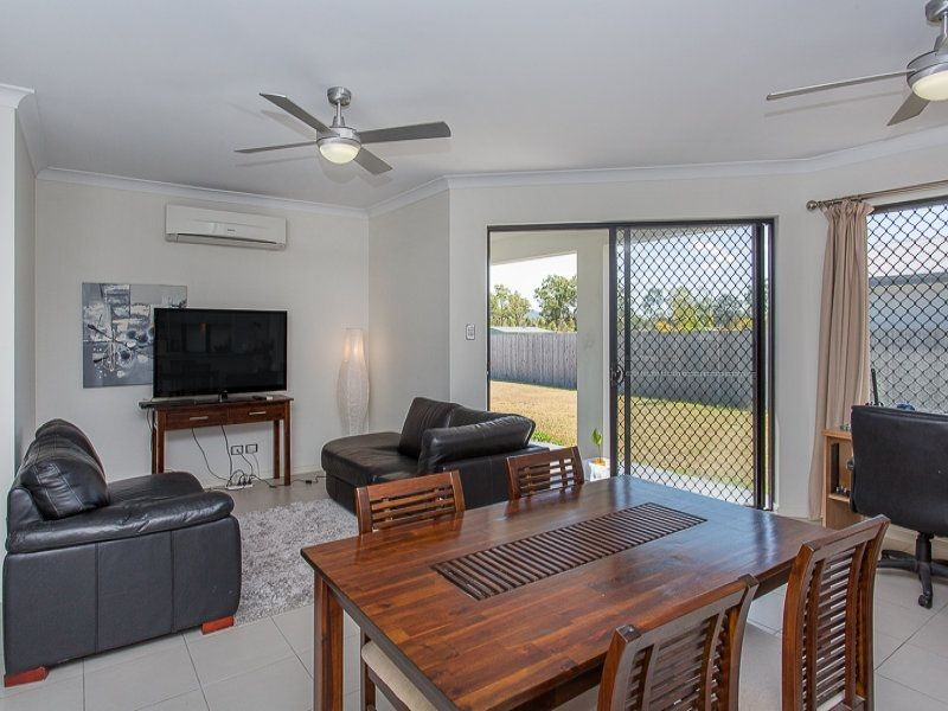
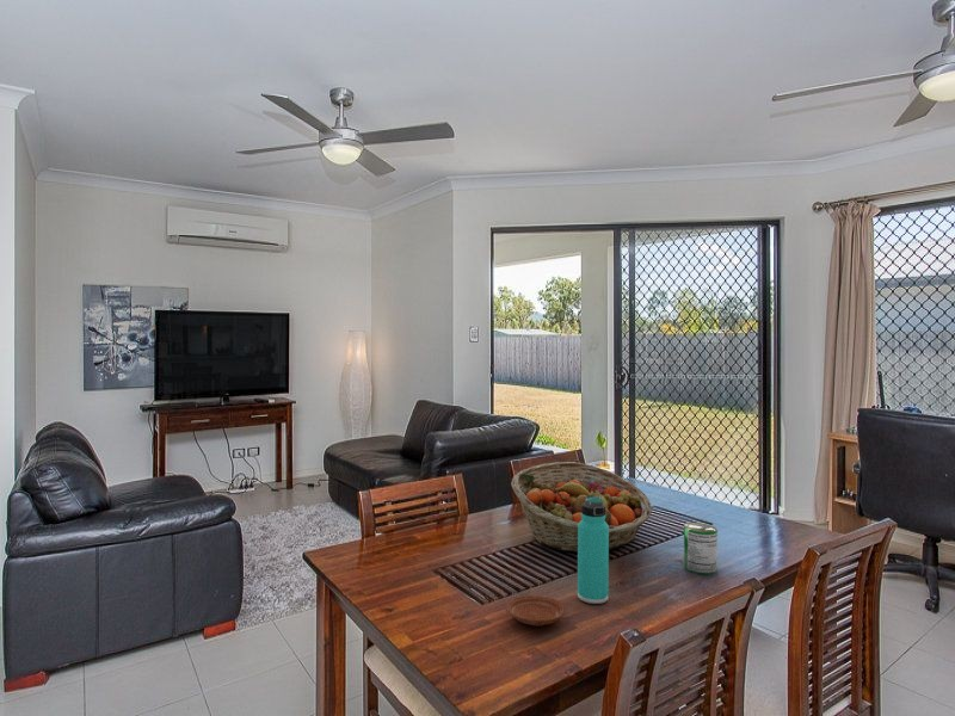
+ thermos bottle [577,495,610,605]
+ fruit basket [510,461,653,554]
+ plate [505,594,566,626]
+ can [683,521,719,576]
